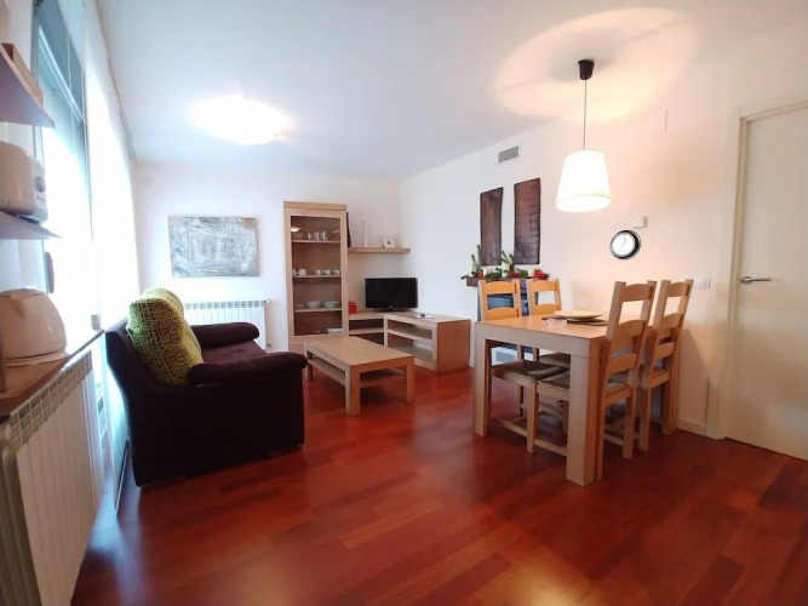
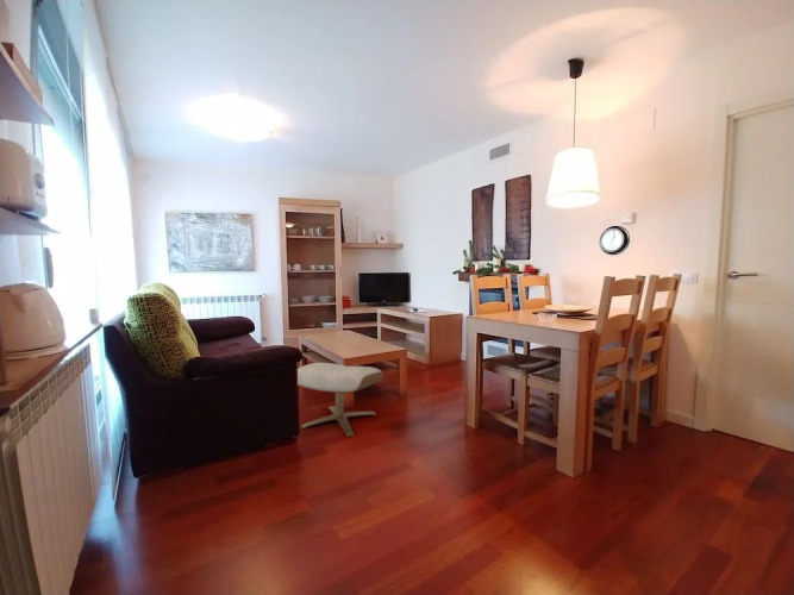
+ ottoman [296,362,385,437]
